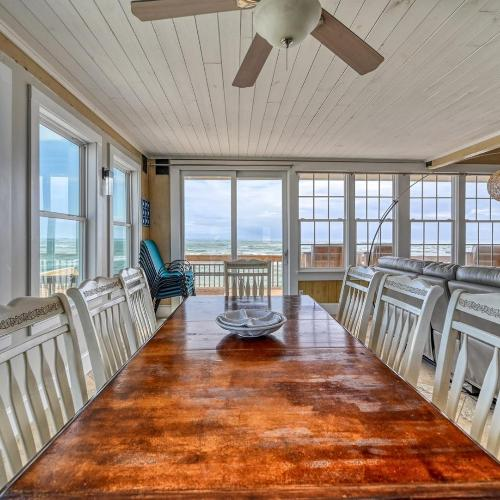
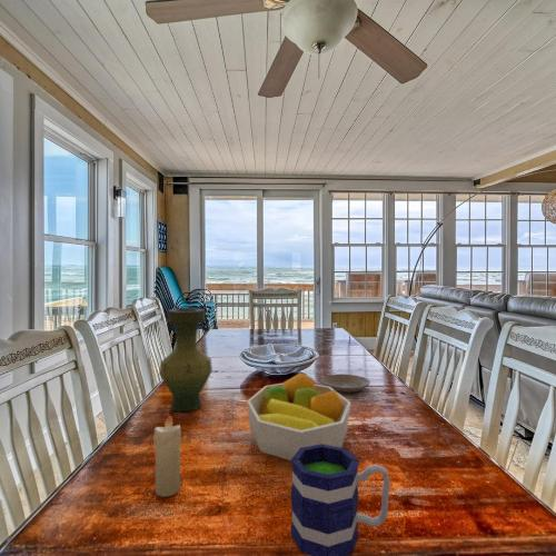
+ plate [320,374,371,394]
+ vase [158,307,214,413]
+ mug [289,444,391,556]
+ candle [152,413,182,498]
+ fruit bowl [246,371,351,461]
